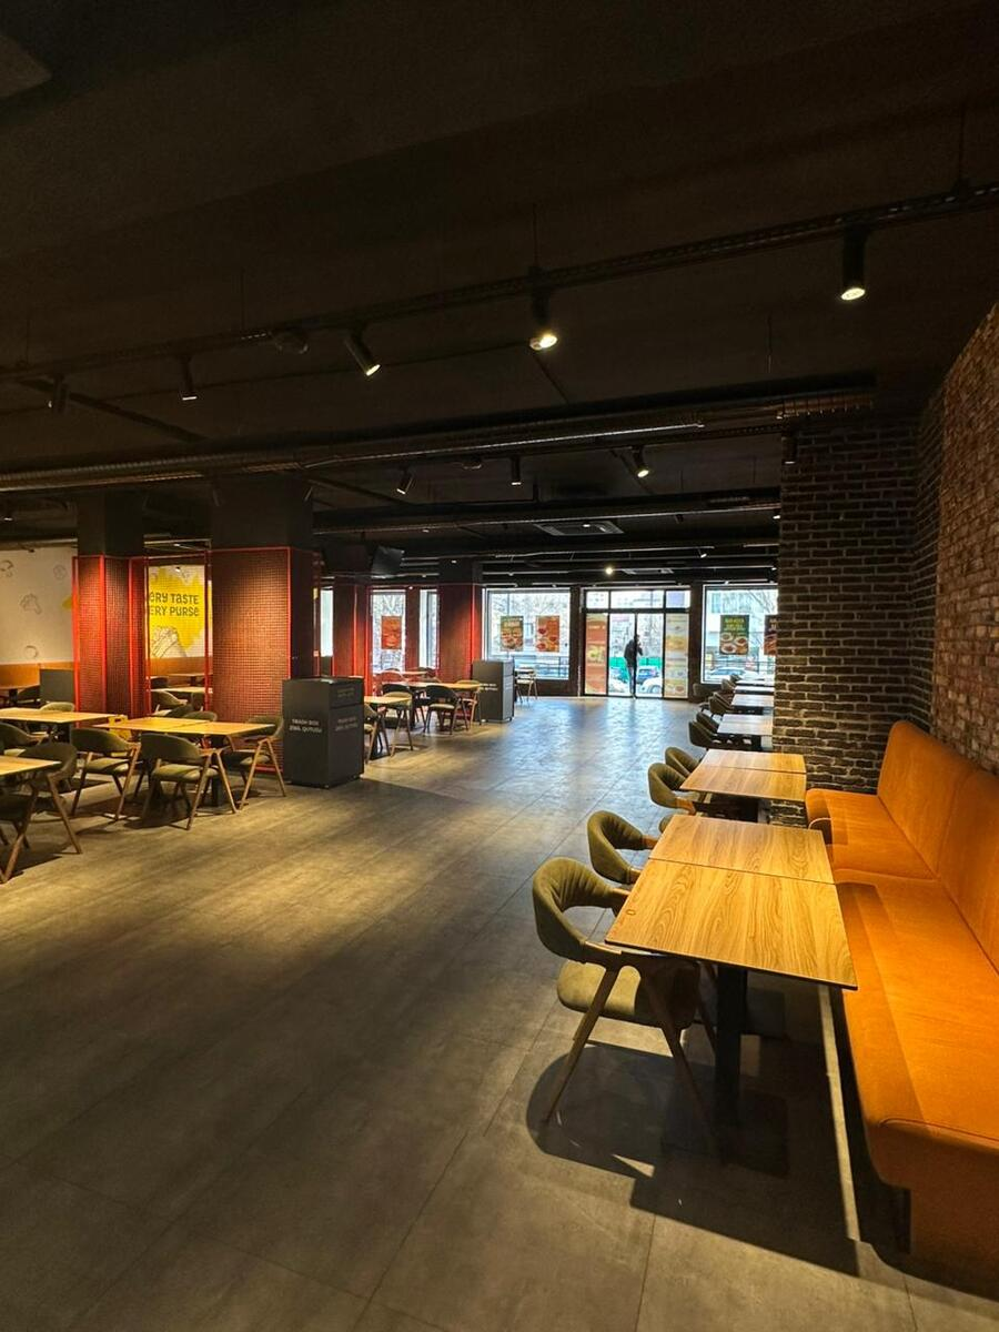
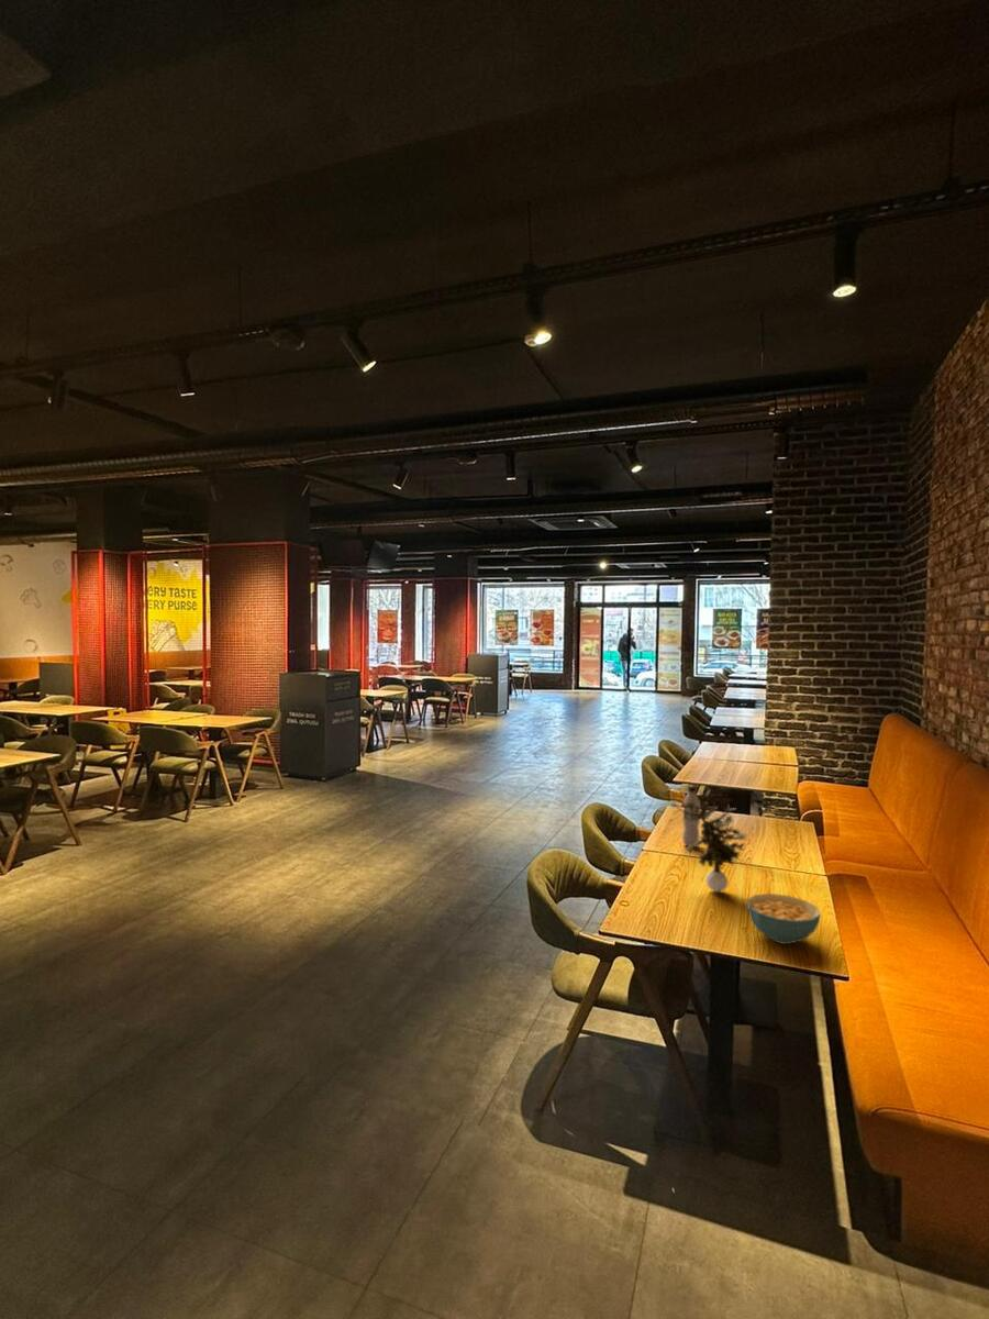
+ potted plant [669,789,748,893]
+ beverage bottle [681,784,701,847]
+ cereal bowl [746,893,822,945]
